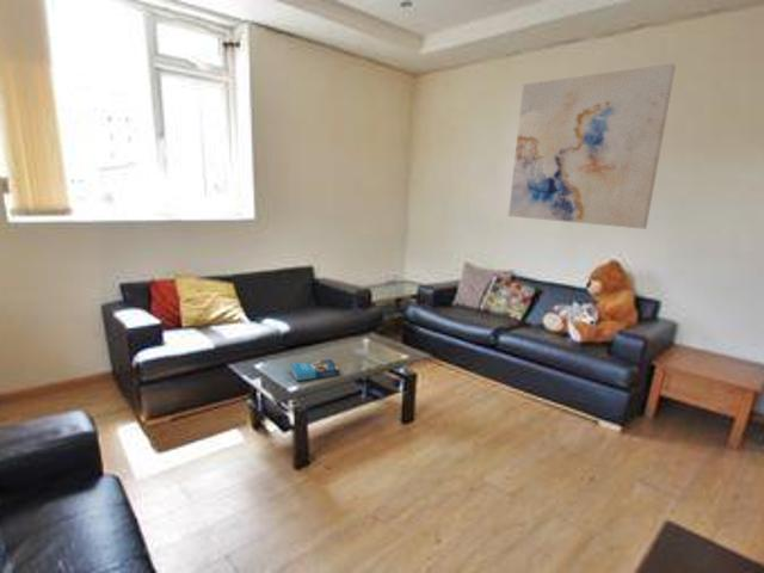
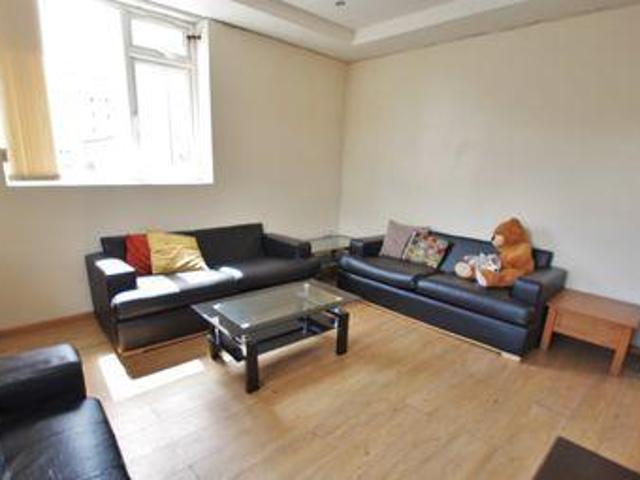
- wall art [507,62,677,230]
- book [289,358,340,382]
